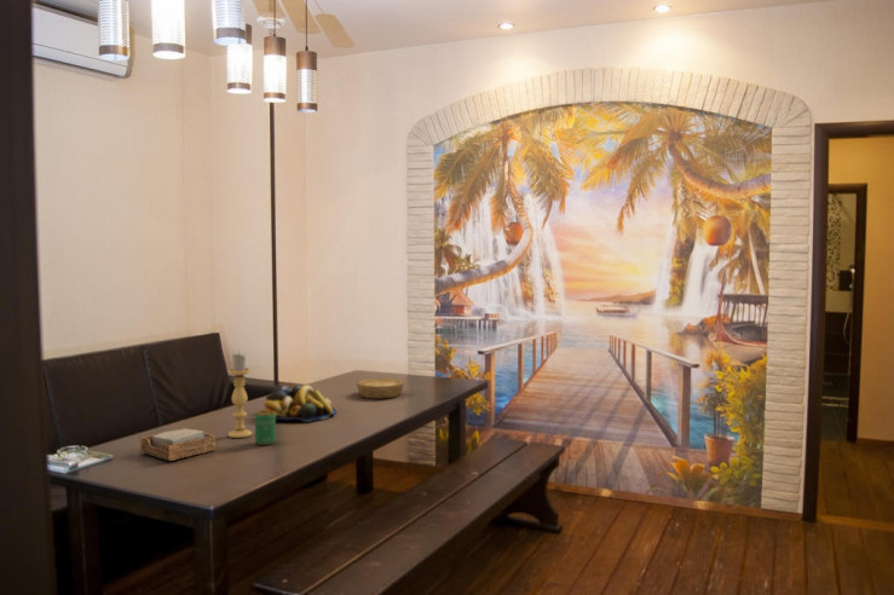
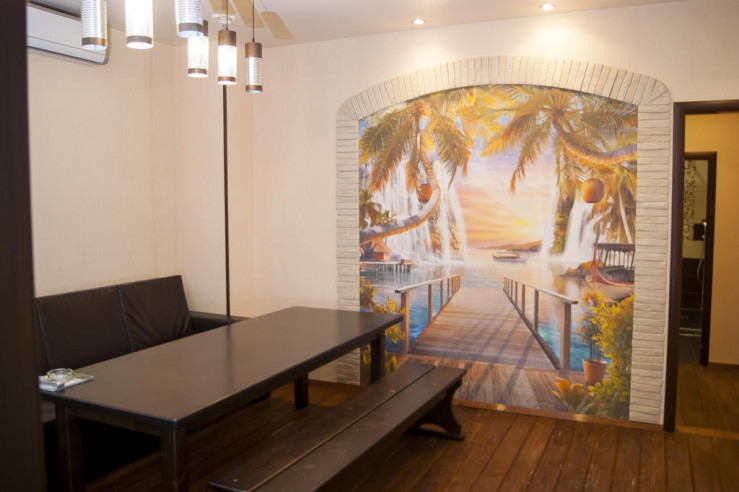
- napkin holder [139,427,217,462]
- fruit bowl [261,385,338,423]
- candle holder [226,351,253,439]
- beverage can [254,410,277,446]
- bowl [356,377,405,400]
